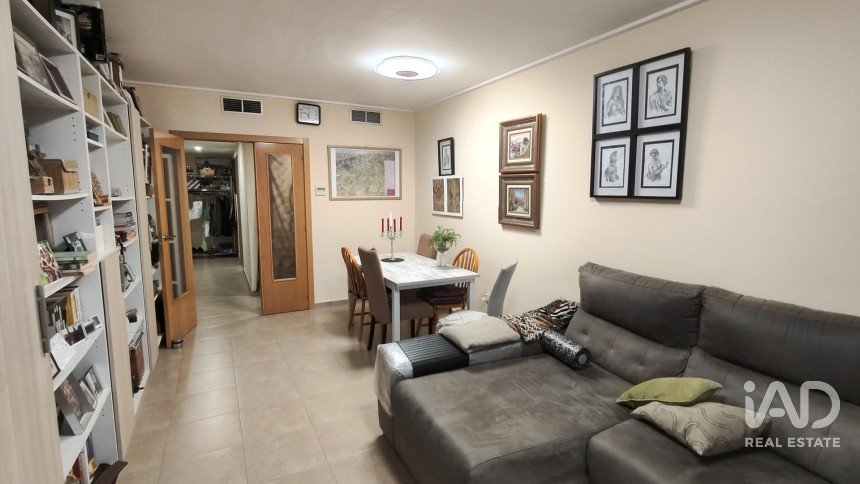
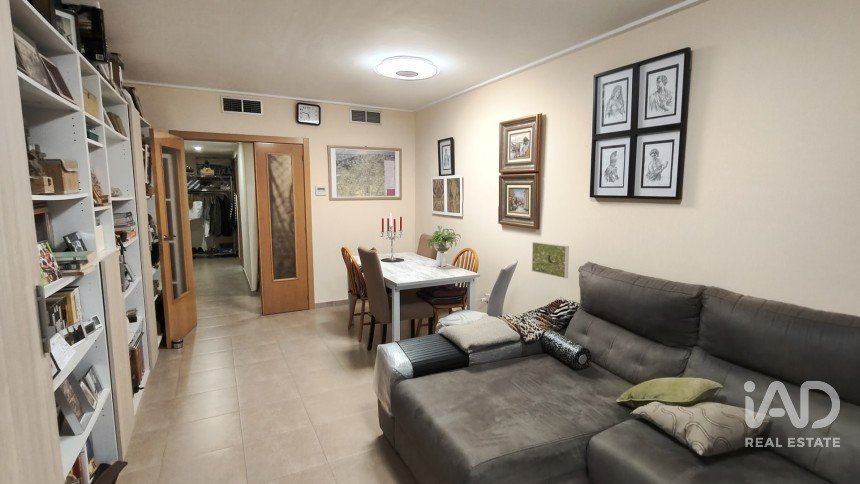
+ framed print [531,241,570,279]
